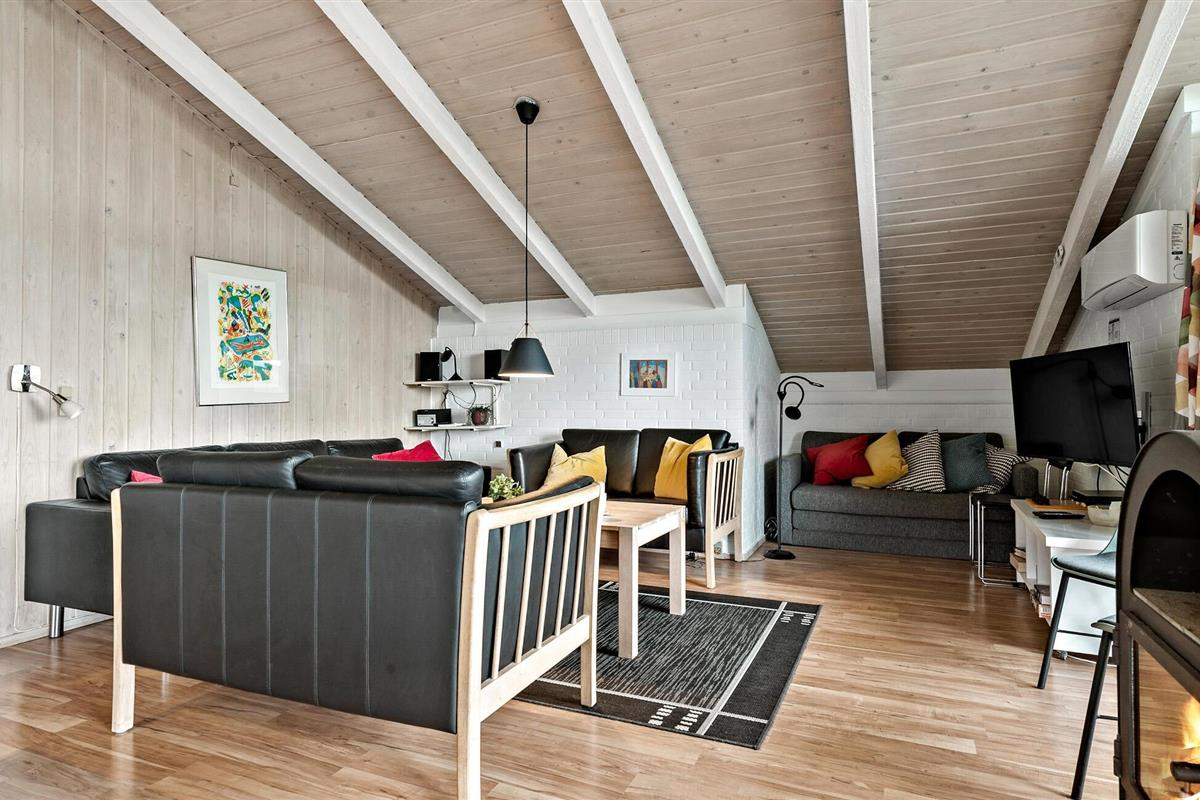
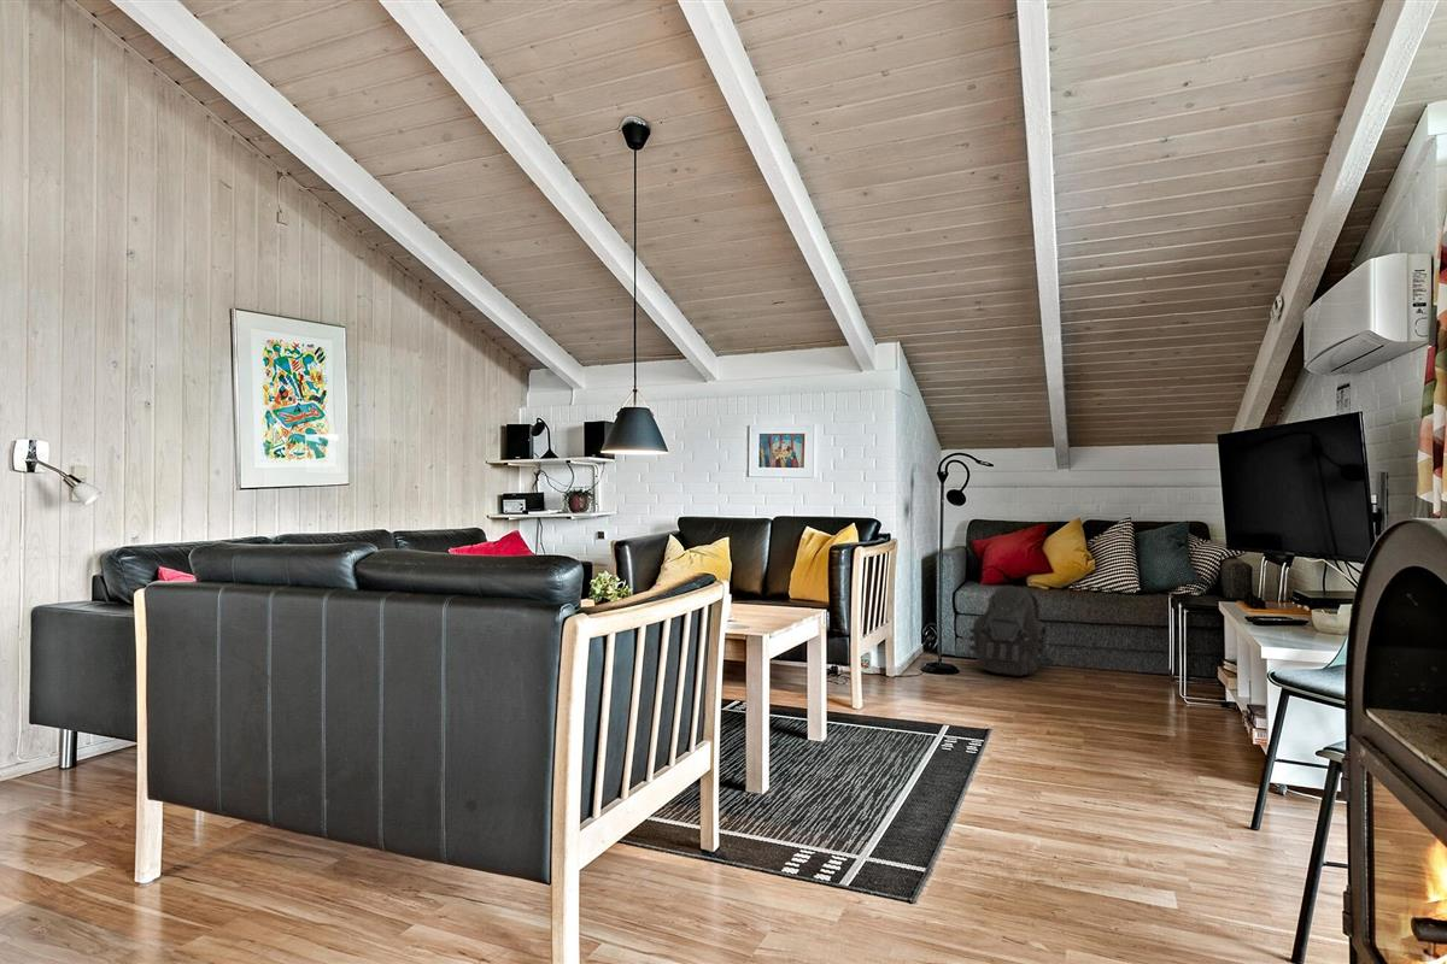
+ backpack [968,586,1055,677]
